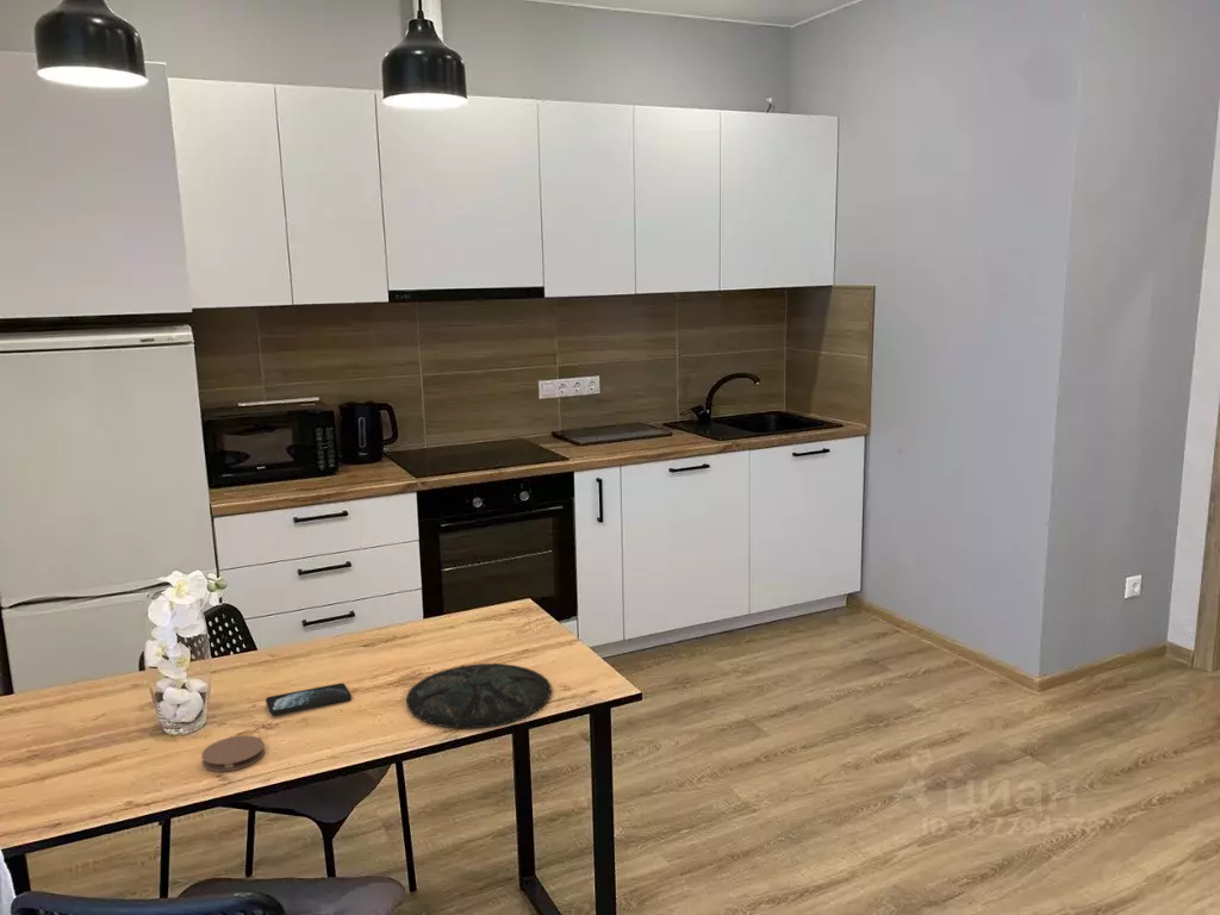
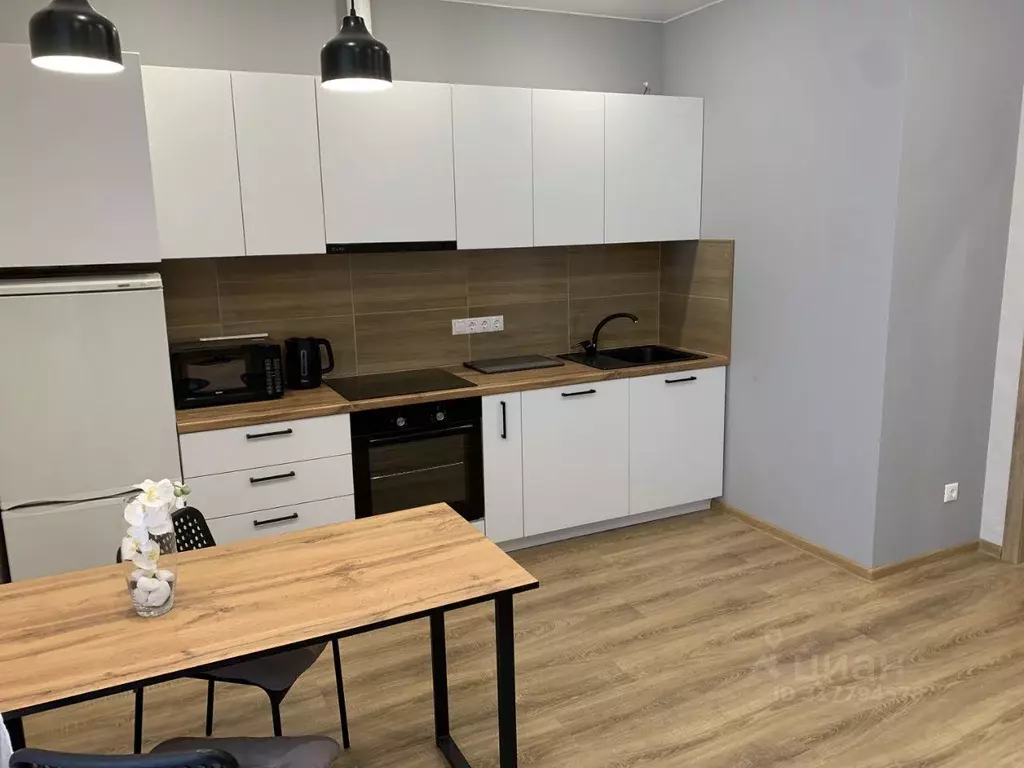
- plate [405,662,553,729]
- coaster [200,735,266,773]
- smartphone [264,683,353,716]
